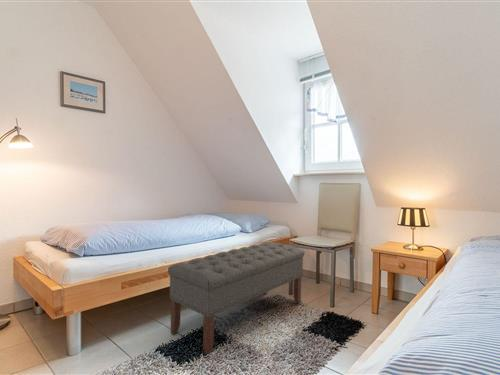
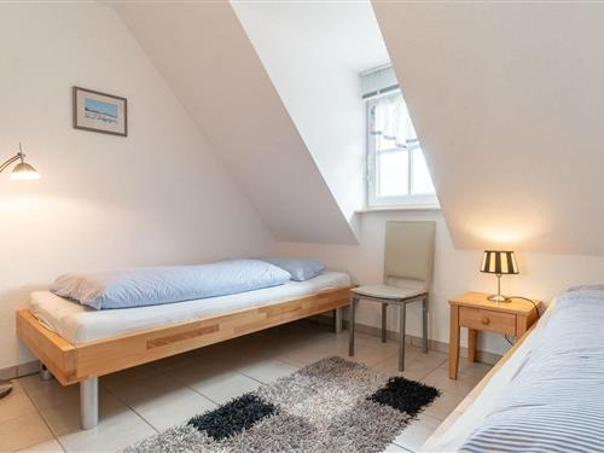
- bench [167,241,306,355]
